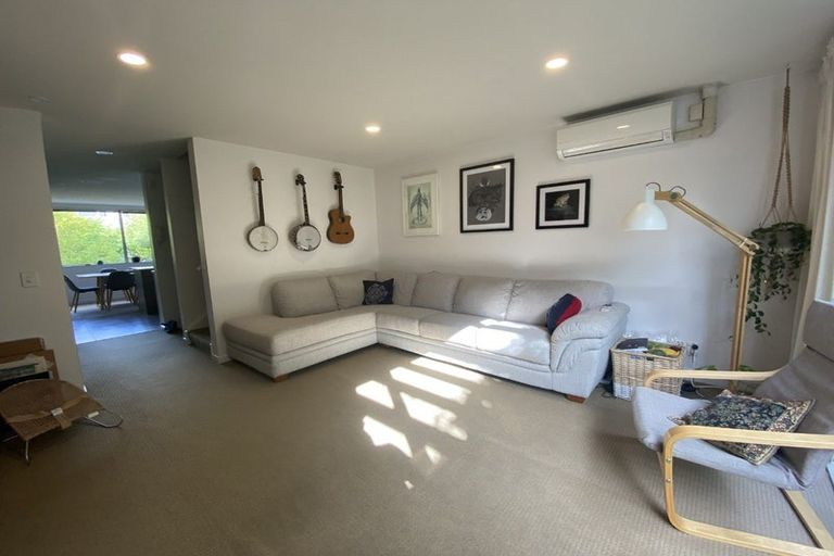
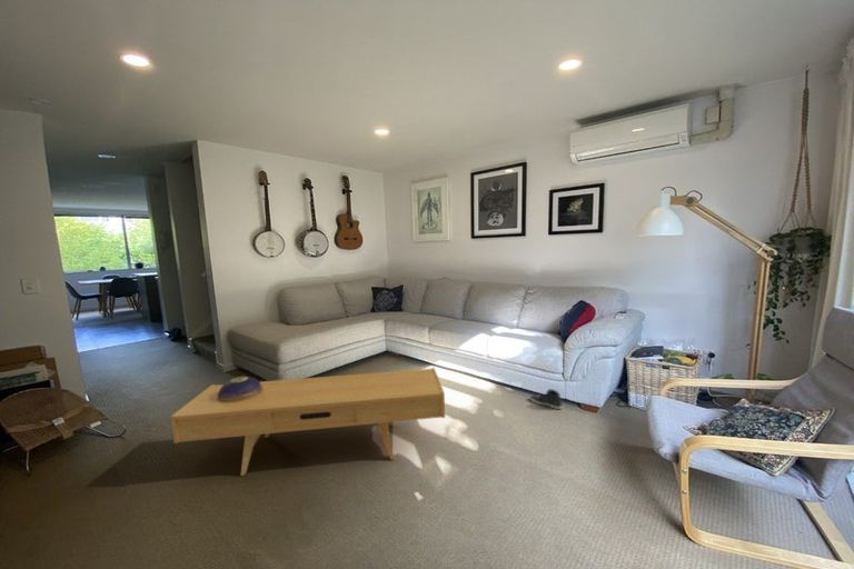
+ sneaker [528,388,564,410]
+ tv console [170,367,446,477]
+ decorative bowl [218,376,262,402]
